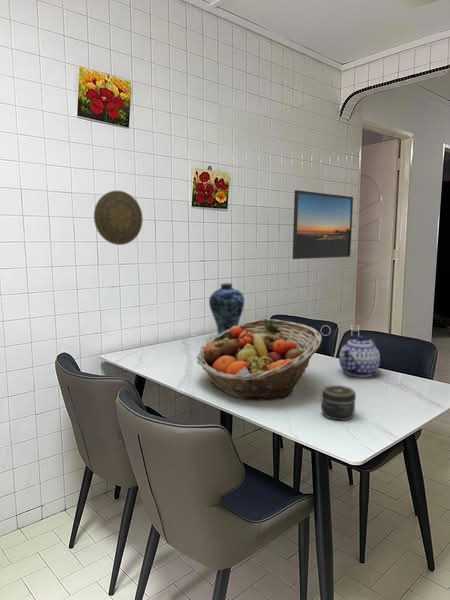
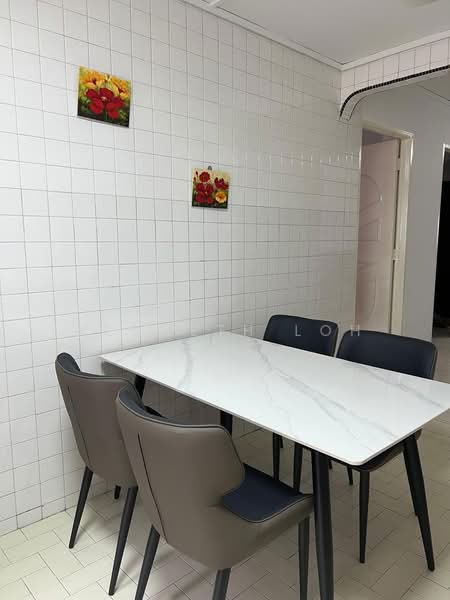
- decorative plate [93,190,144,246]
- jar [320,384,357,421]
- vase [208,282,245,336]
- fruit basket [196,318,323,402]
- teapot [338,334,381,378]
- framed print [292,189,354,260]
